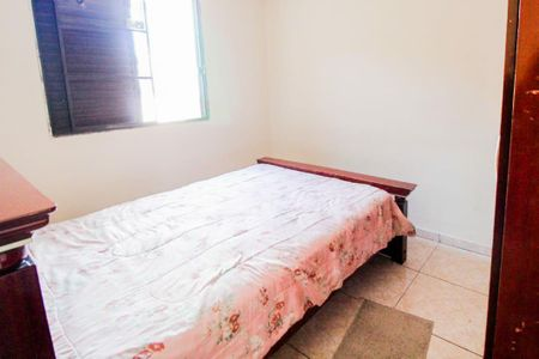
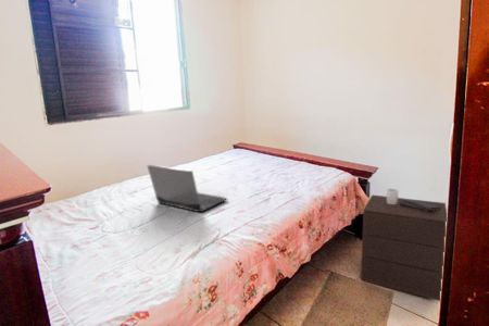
+ laptop computer [146,164,228,213]
+ nightstand [360,188,448,302]
